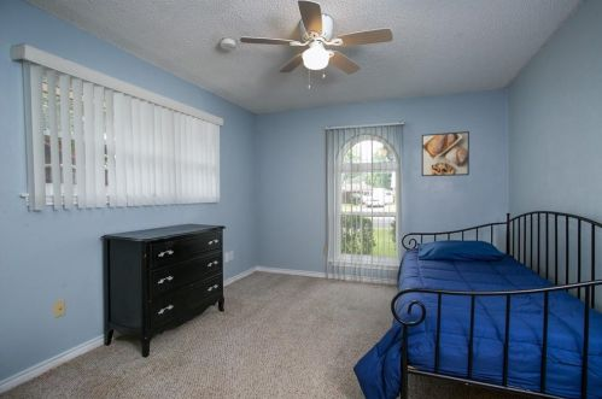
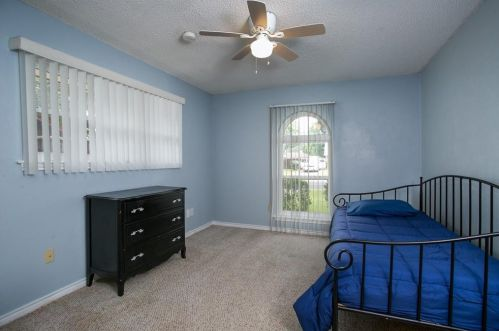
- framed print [421,130,471,177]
